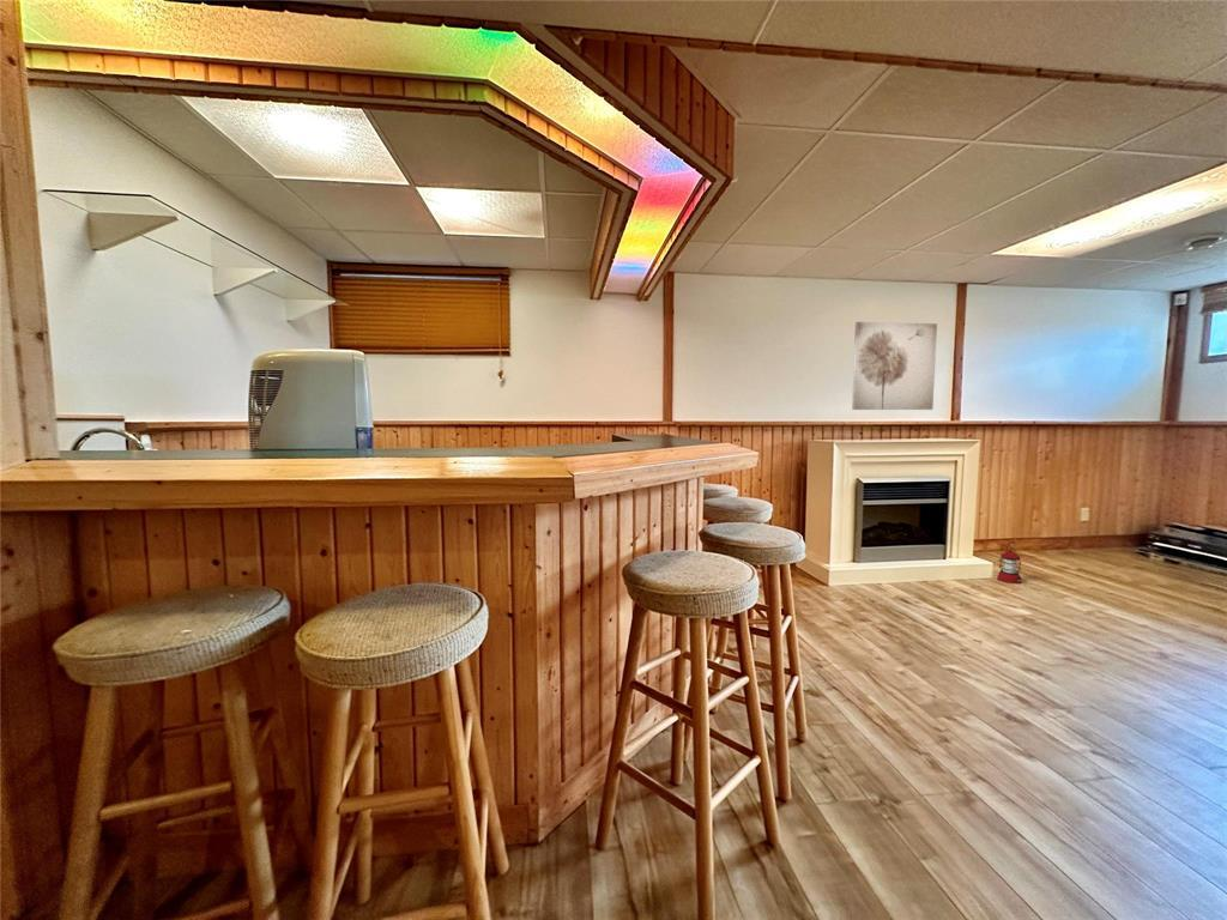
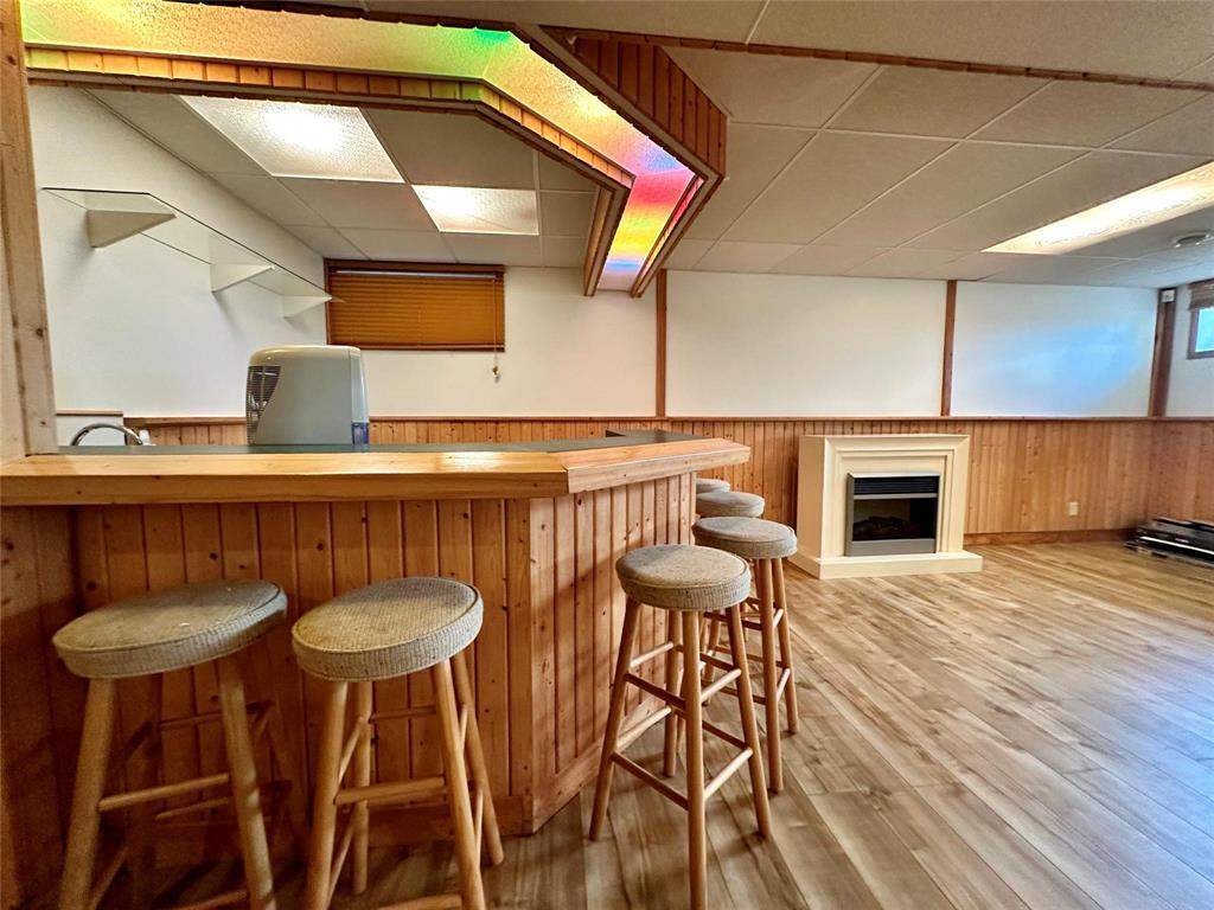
- wall art [851,321,938,411]
- lantern [996,540,1022,585]
